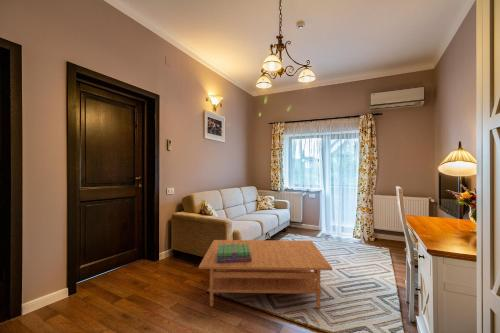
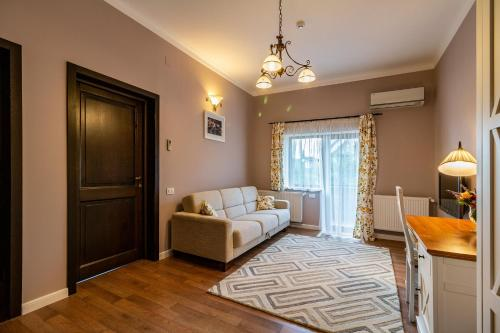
- stack of books [217,244,252,263]
- coffee table [198,239,333,309]
